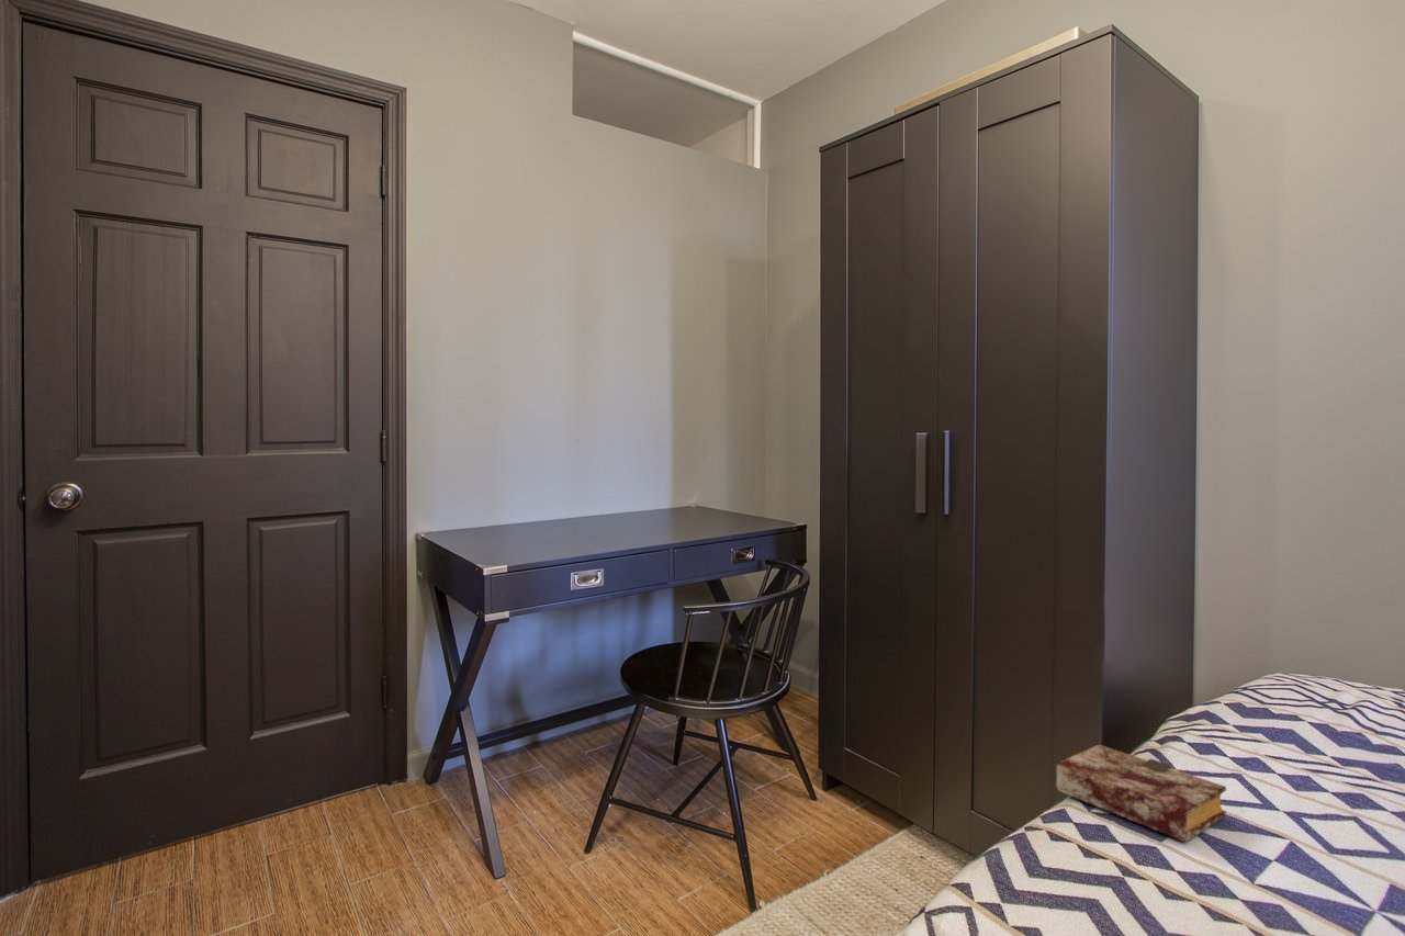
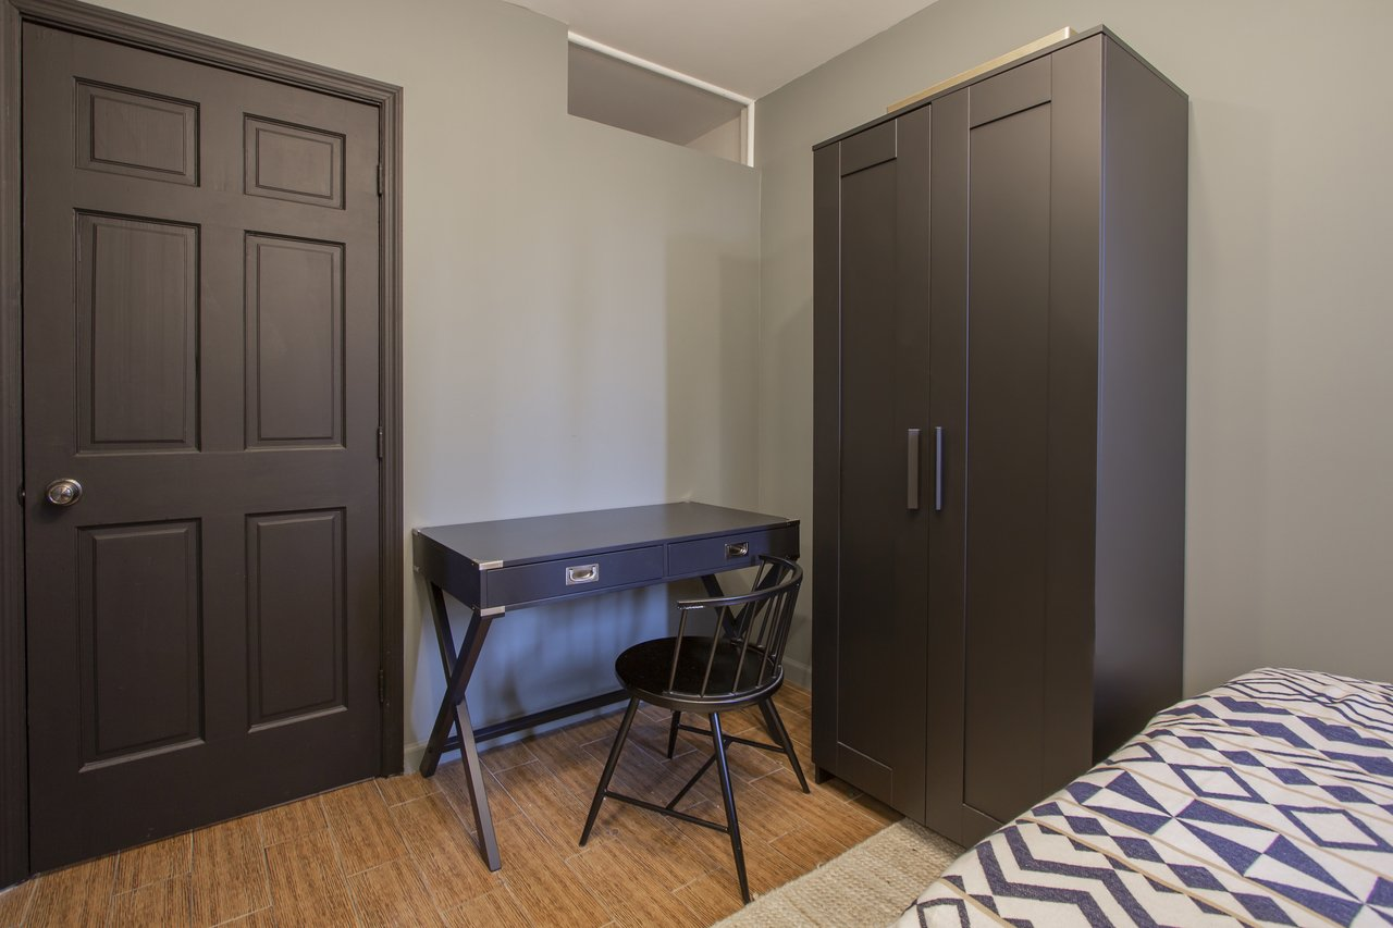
- book [1055,744,1227,844]
